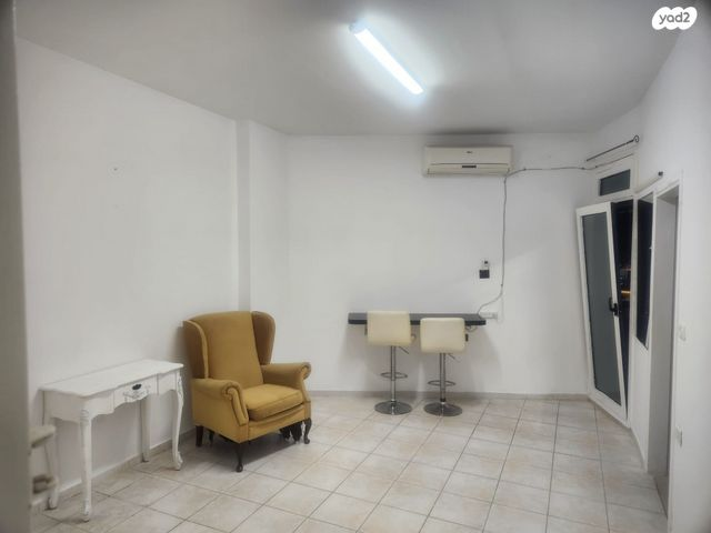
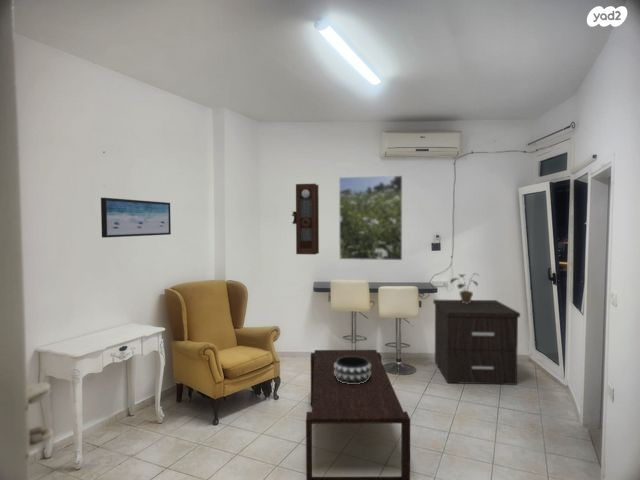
+ coffee table [305,349,411,480]
+ potted plant [449,273,481,304]
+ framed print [338,175,403,261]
+ pendulum clock [291,183,320,256]
+ wall art [100,197,172,239]
+ nightstand [432,299,521,386]
+ decorative bowl [334,356,371,384]
